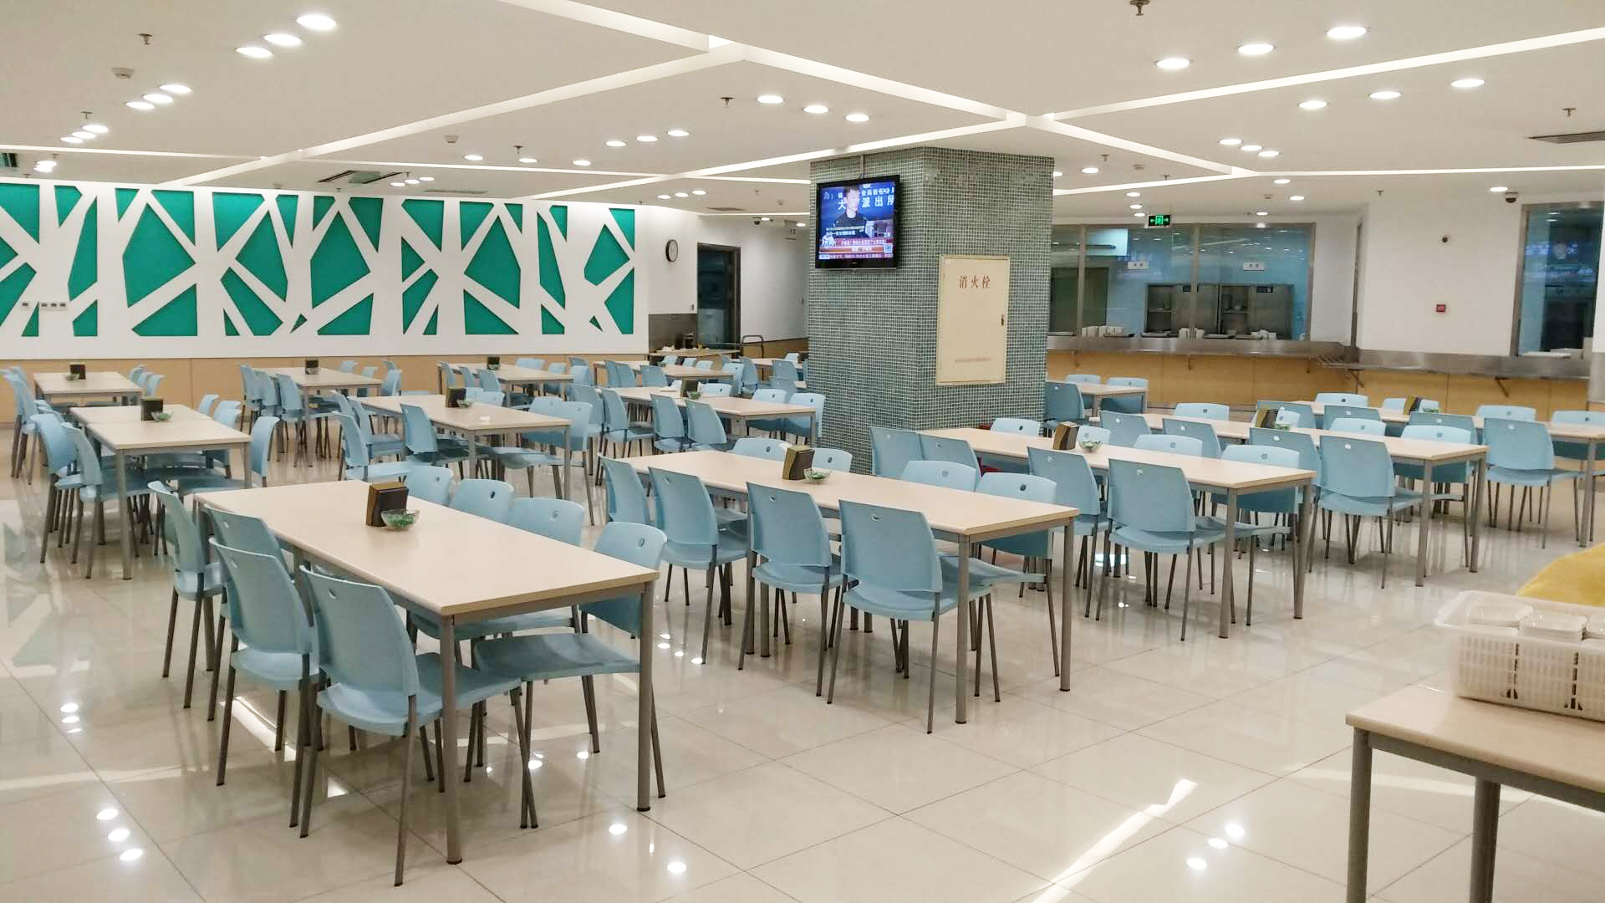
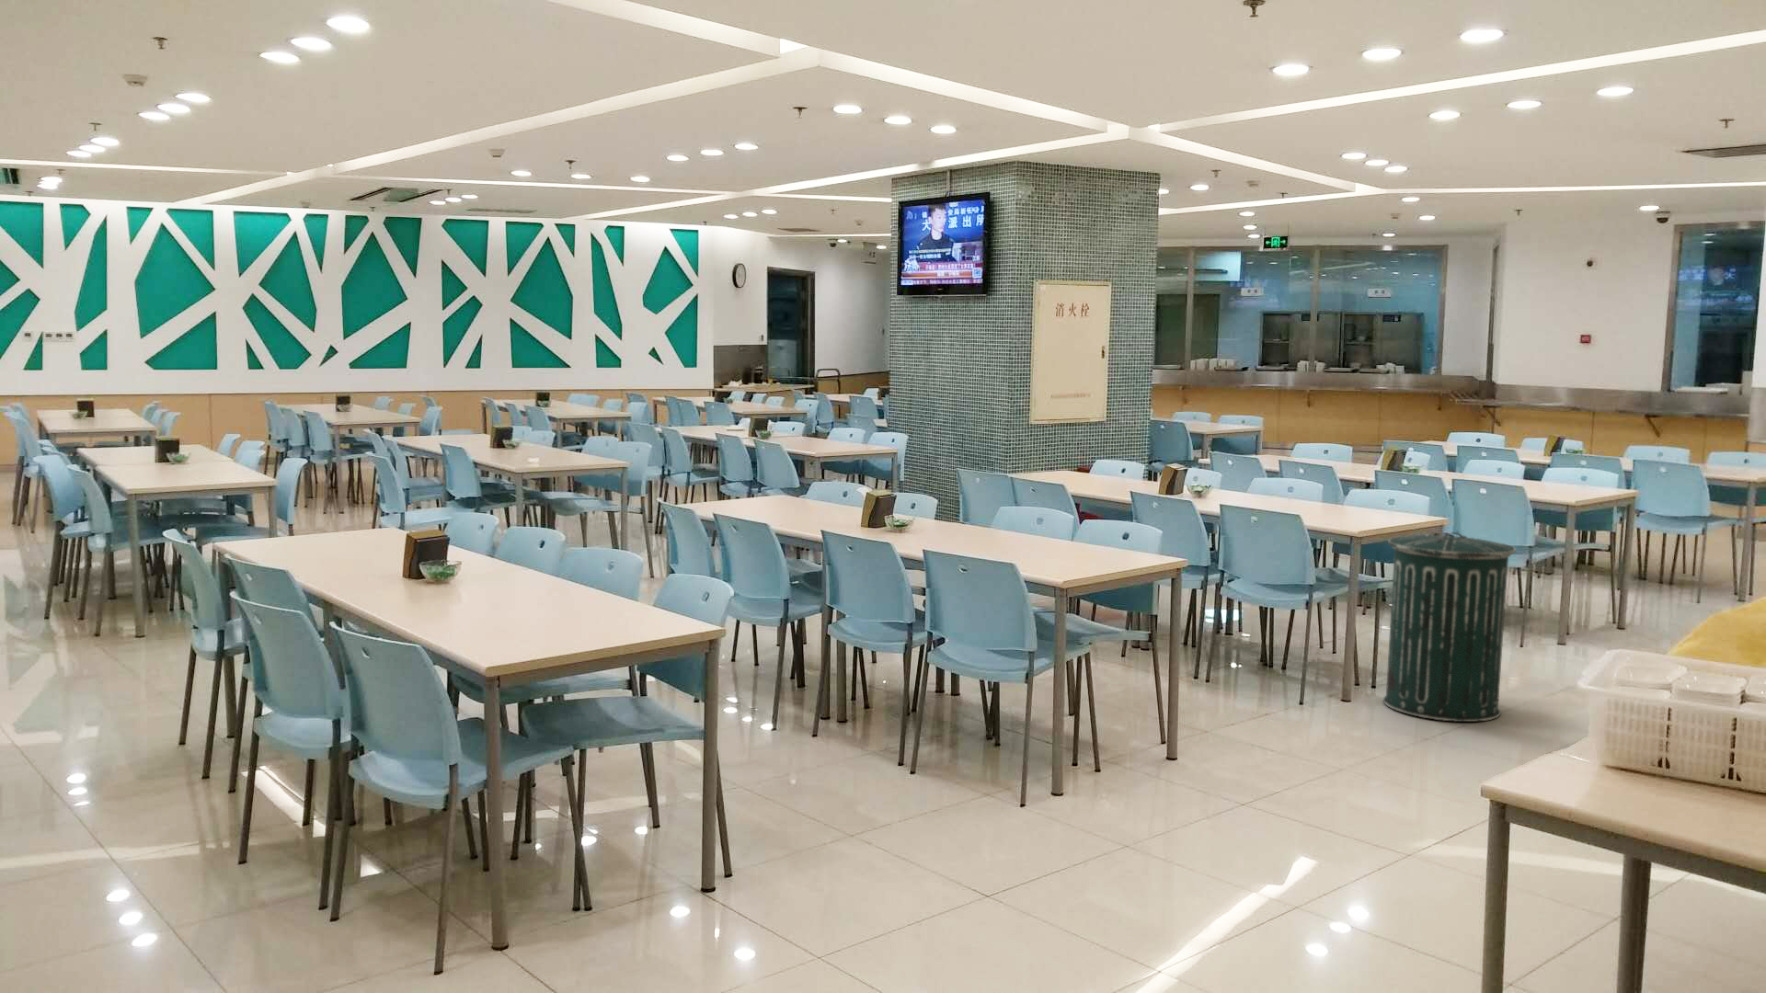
+ trash can [1382,531,1516,723]
